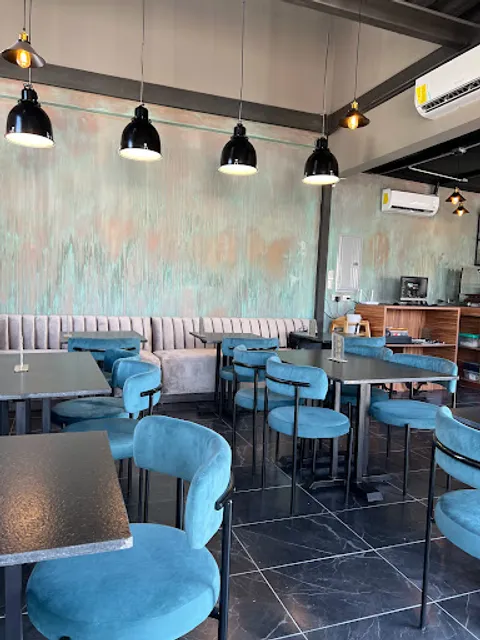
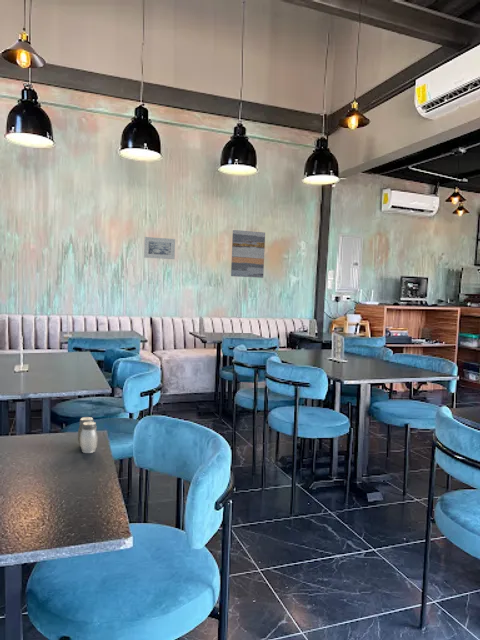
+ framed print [143,236,176,260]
+ wall art [230,229,266,279]
+ salt and pepper shaker [77,416,99,454]
